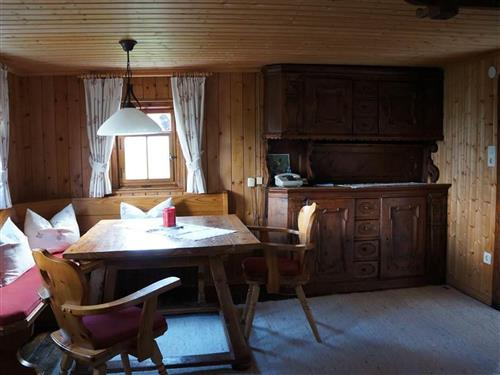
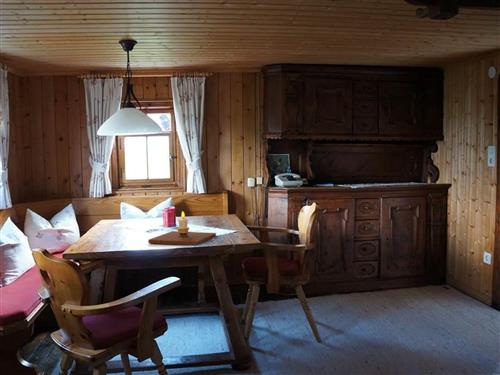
+ candle [147,211,217,246]
